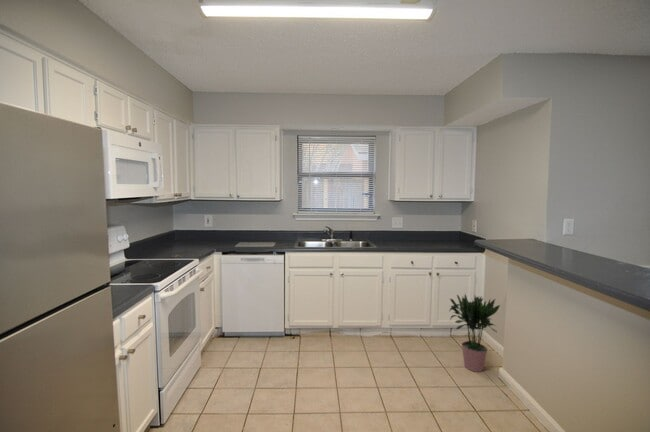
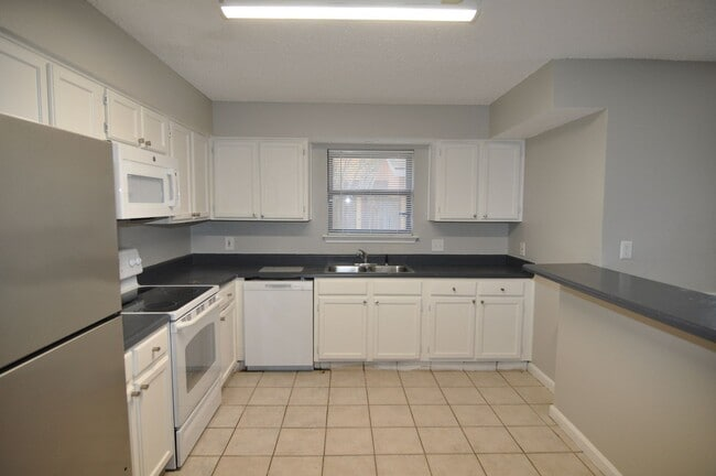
- potted plant [448,292,501,373]
